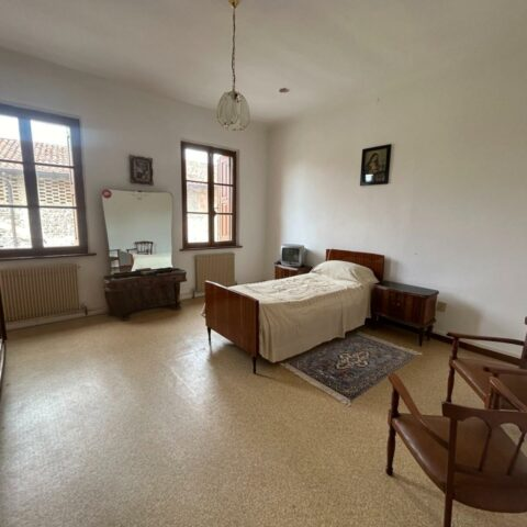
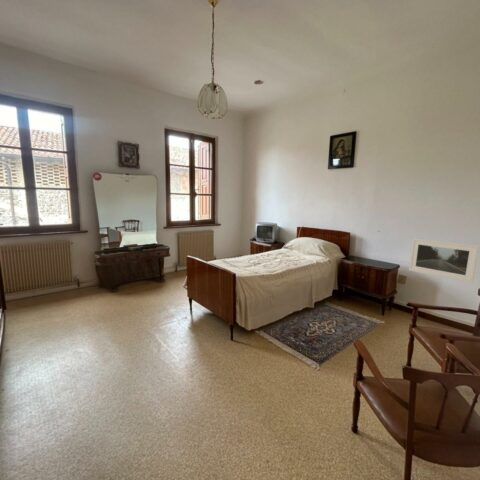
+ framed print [408,237,480,284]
